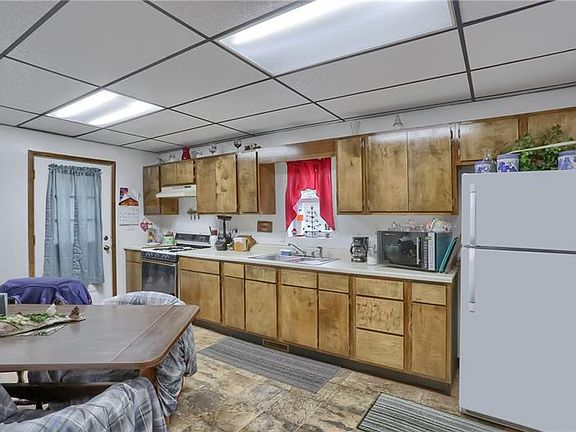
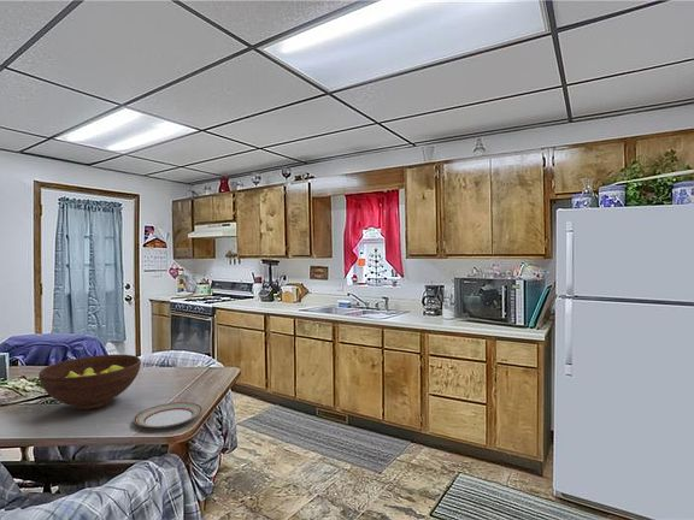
+ fruit bowl [37,354,142,410]
+ plate [133,401,204,430]
